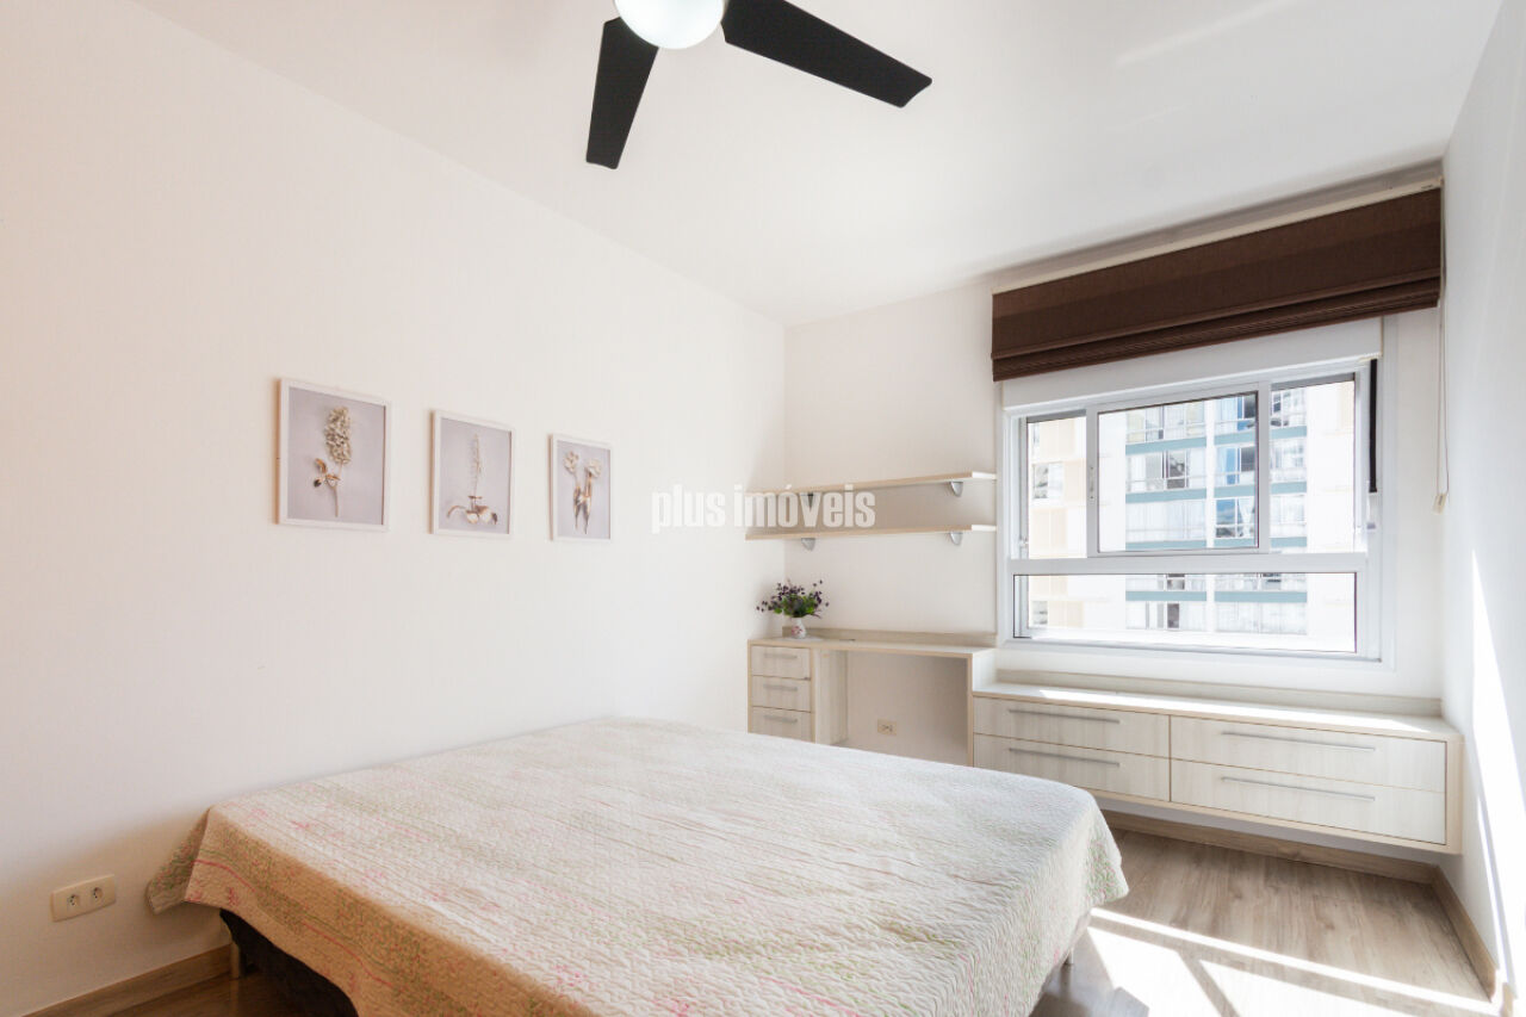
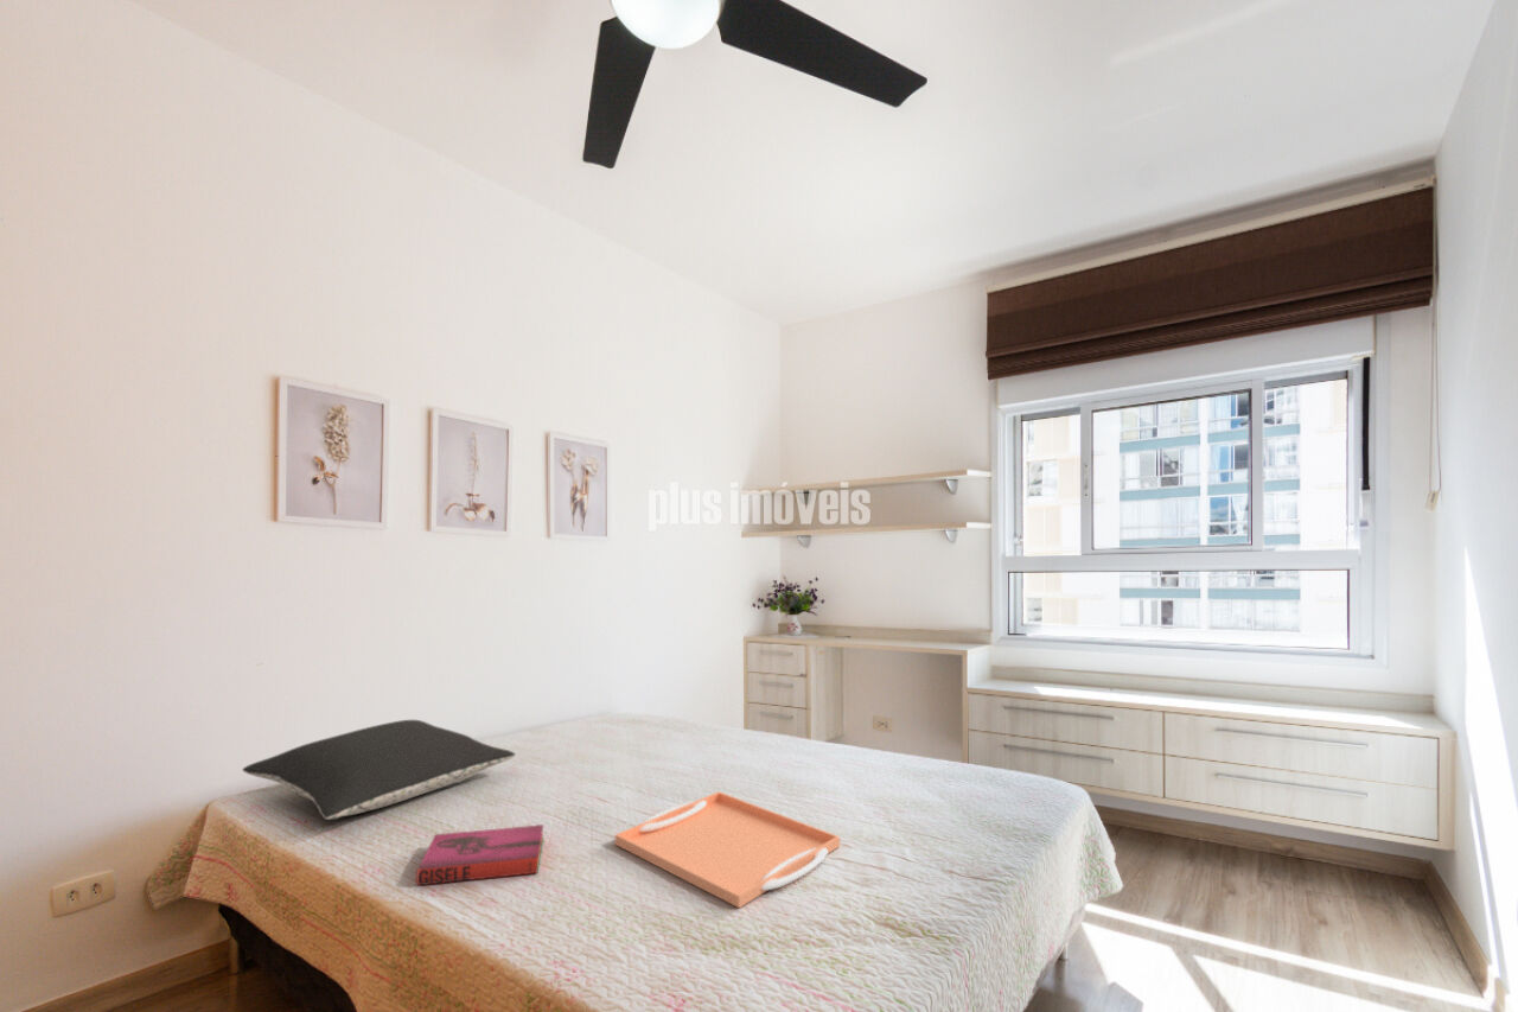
+ serving tray [614,790,841,909]
+ hardback book [415,823,544,886]
+ pillow [242,719,517,821]
